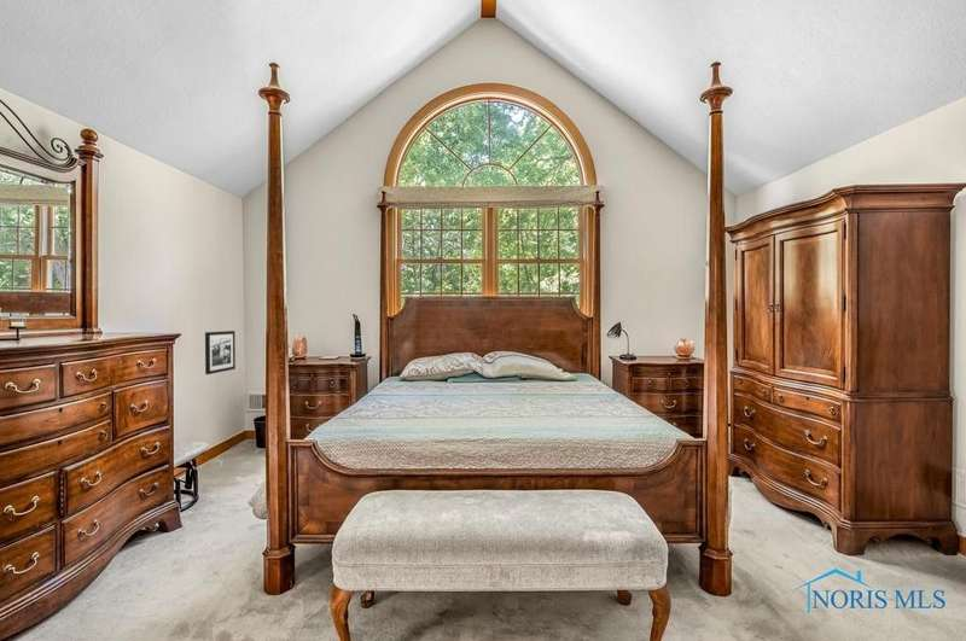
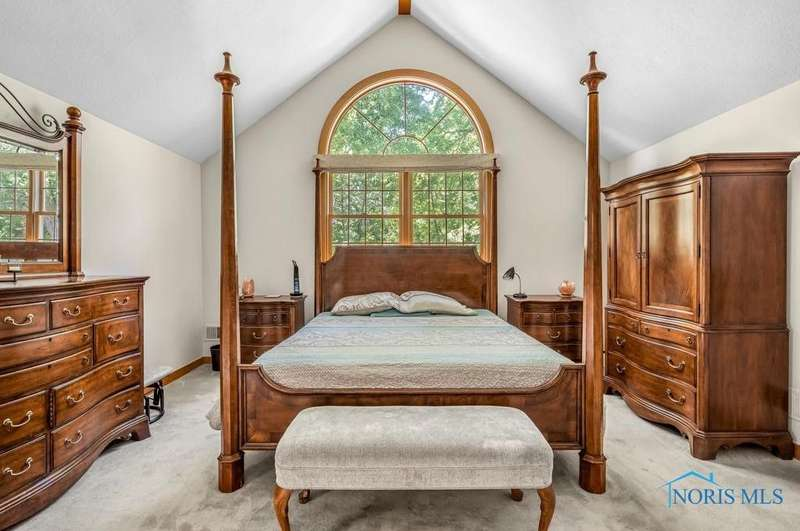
- picture frame [204,330,237,375]
